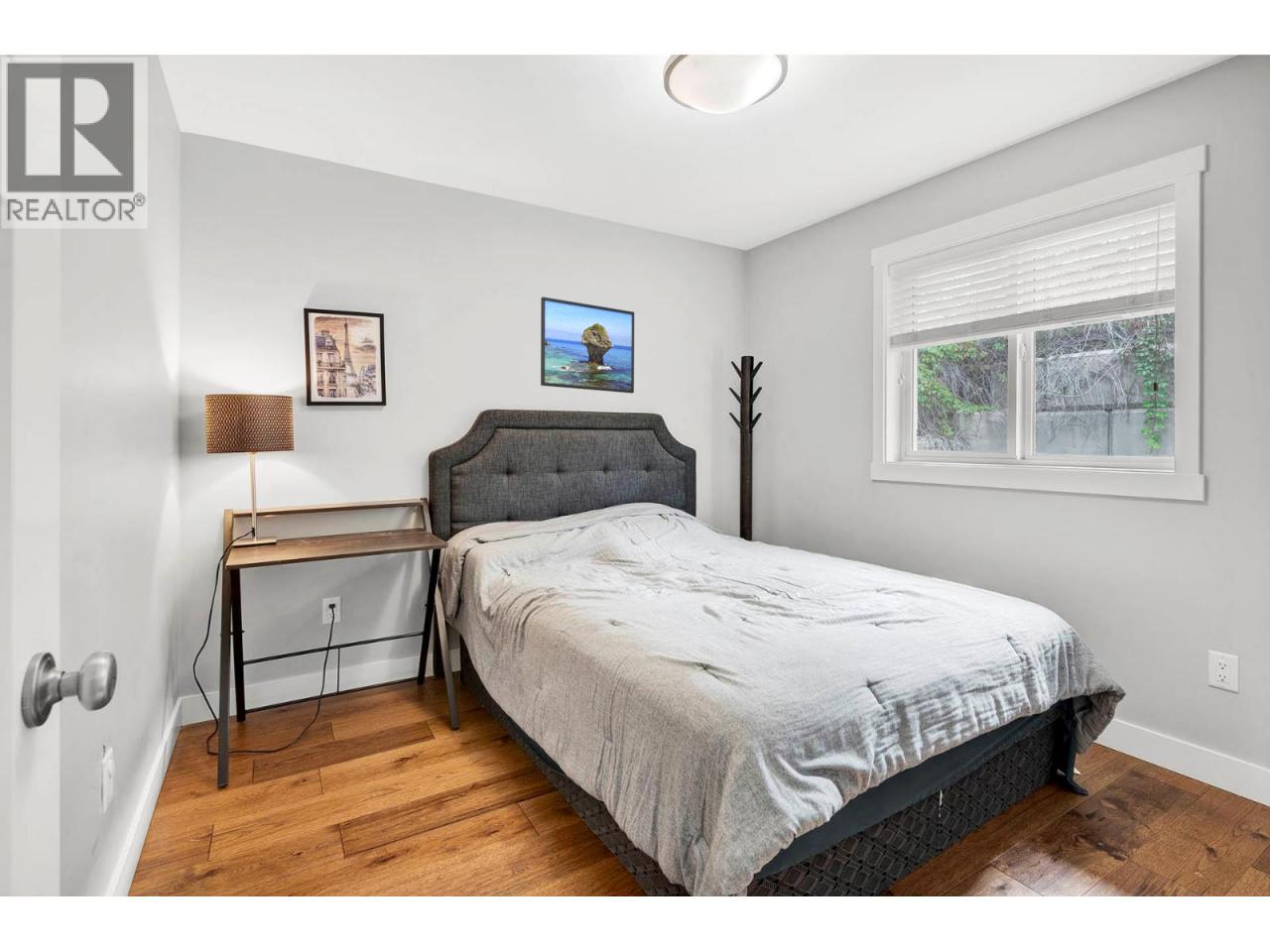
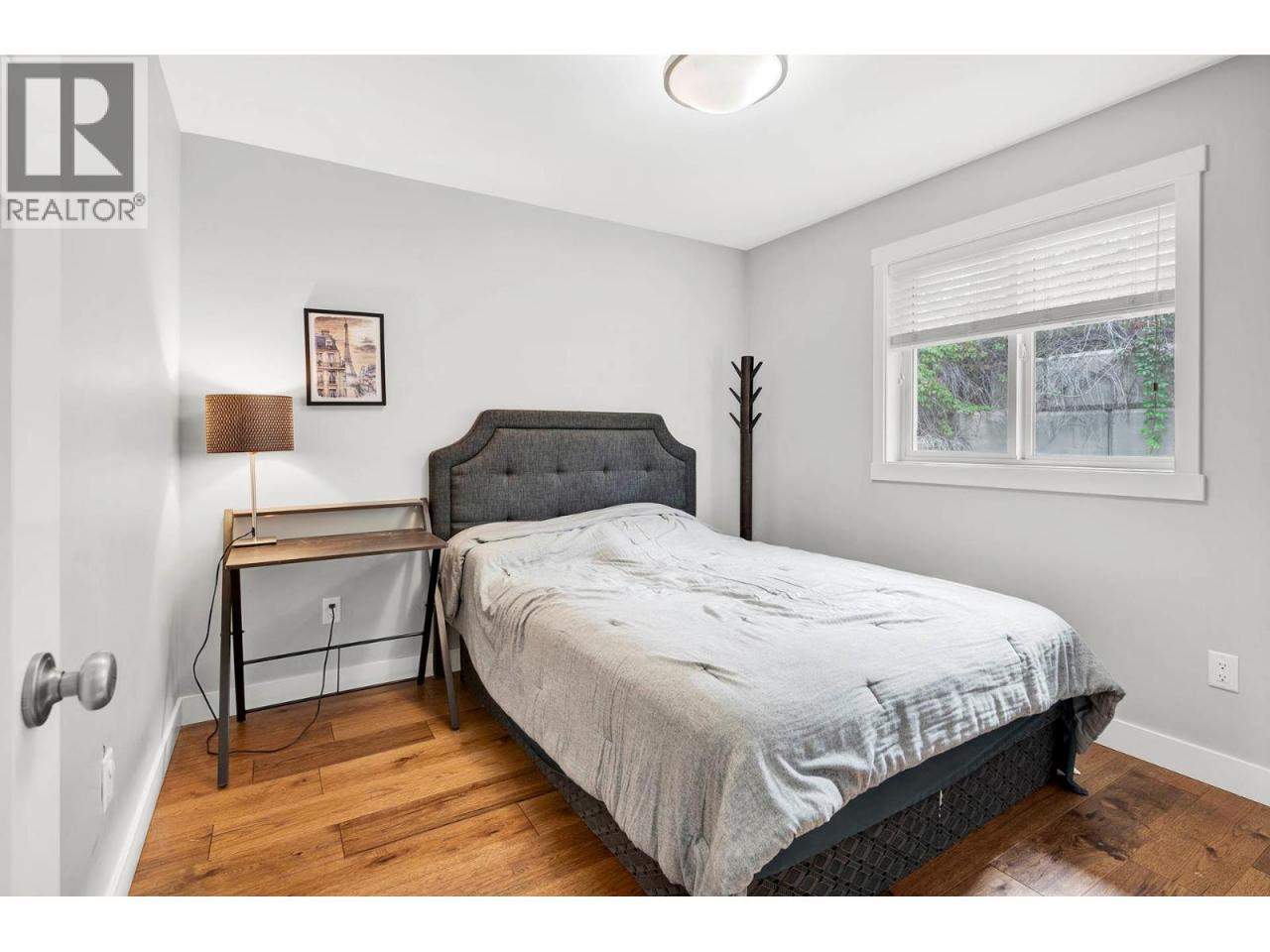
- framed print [540,296,635,395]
